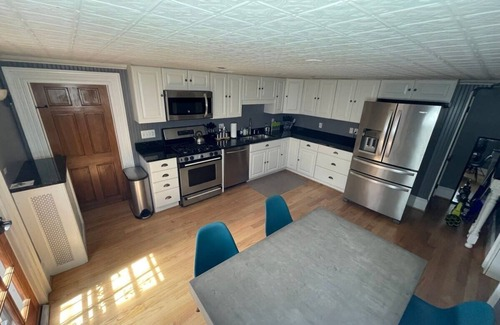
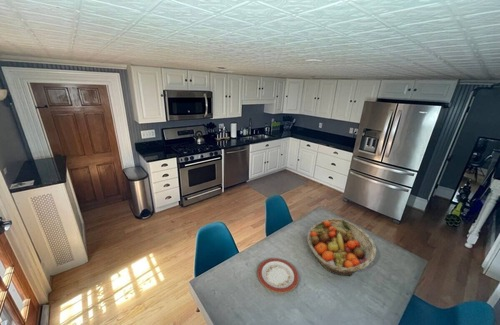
+ fruit basket [306,217,377,277]
+ plate [256,257,300,294]
